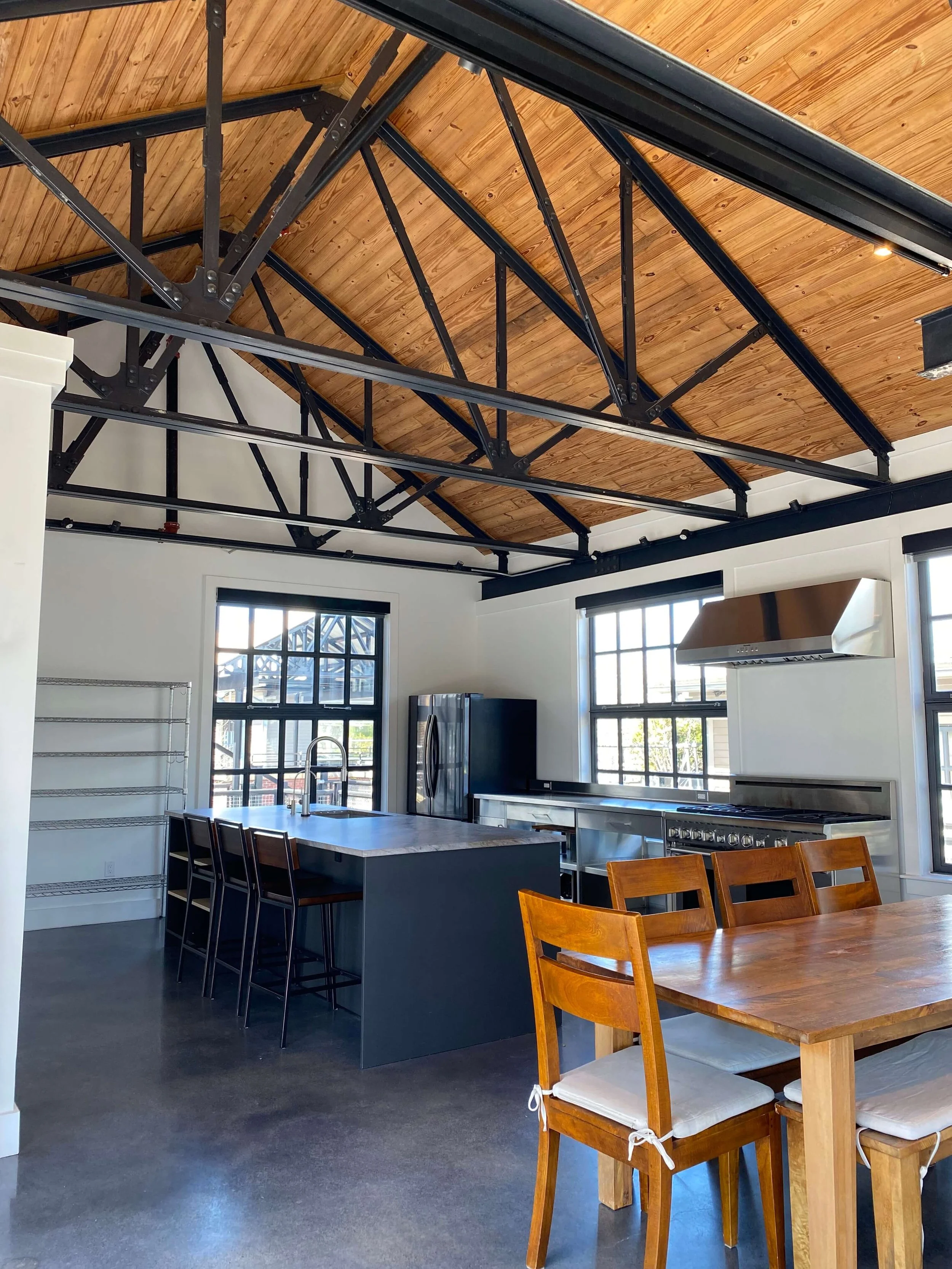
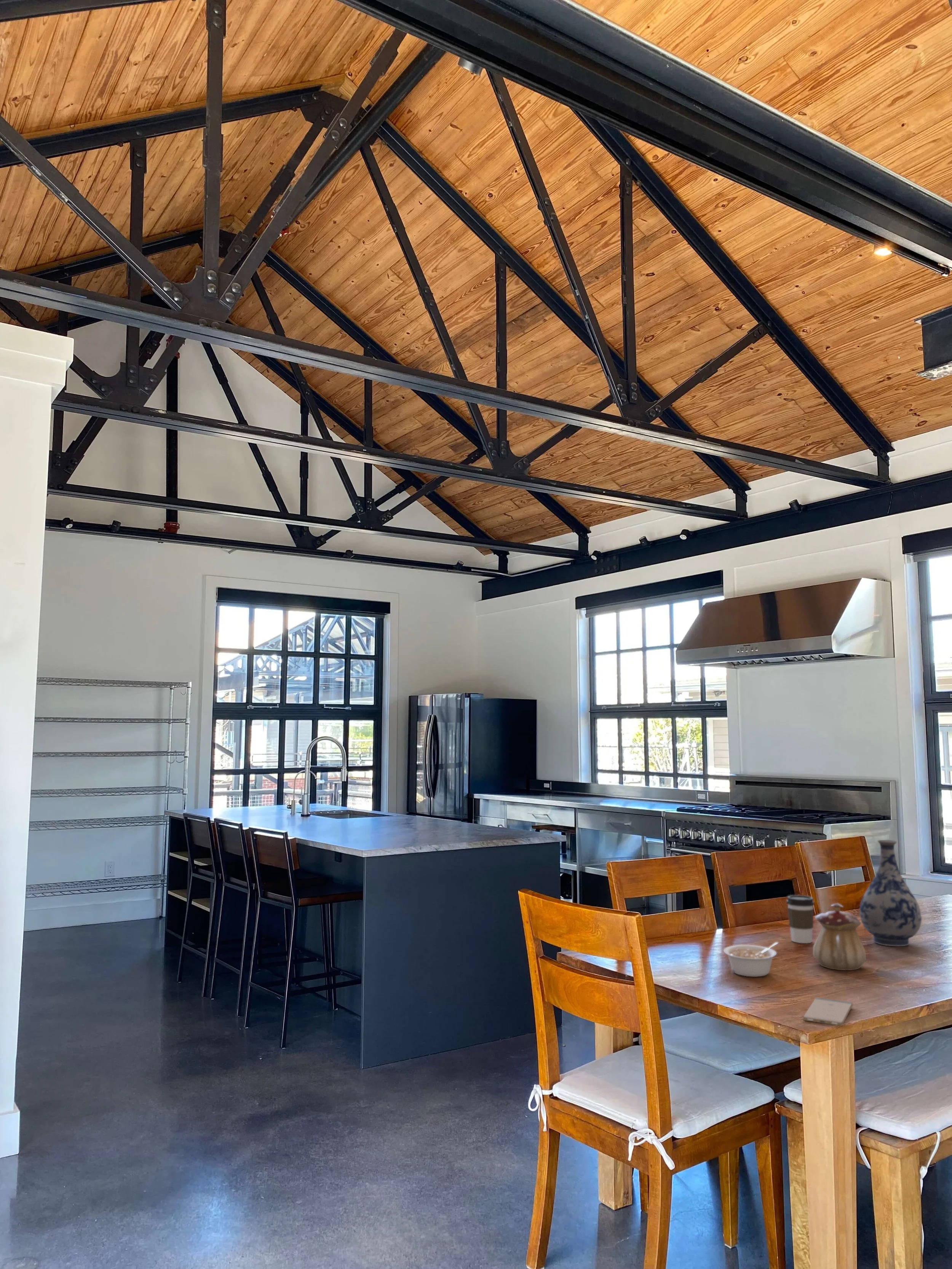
+ legume [723,942,779,977]
+ coffee cup [786,895,815,944]
+ vase [859,840,922,947]
+ teapot [813,902,867,971]
+ smartphone [803,997,853,1026]
